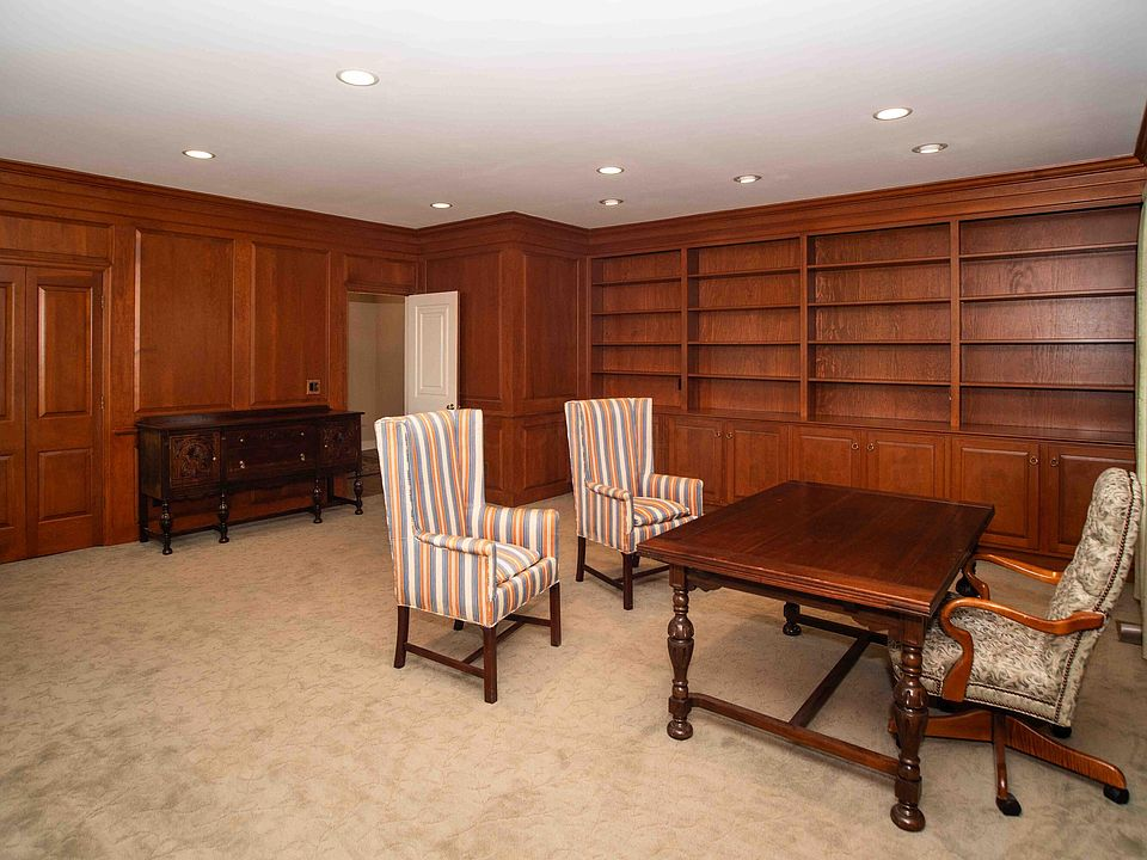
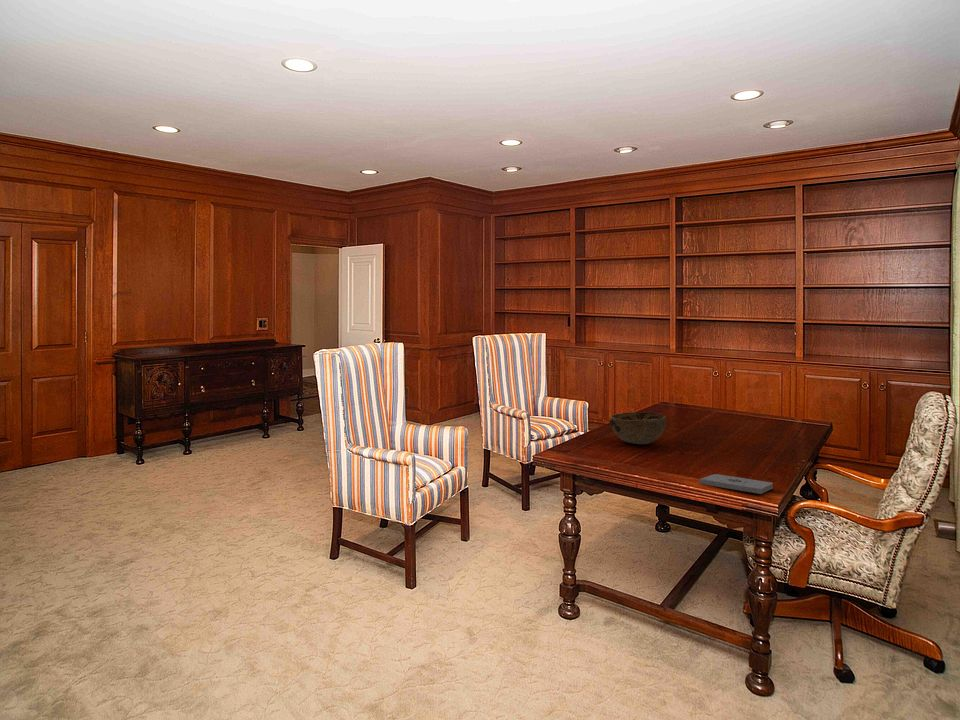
+ decorative bowl [609,411,667,445]
+ notepad [699,473,774,495]
